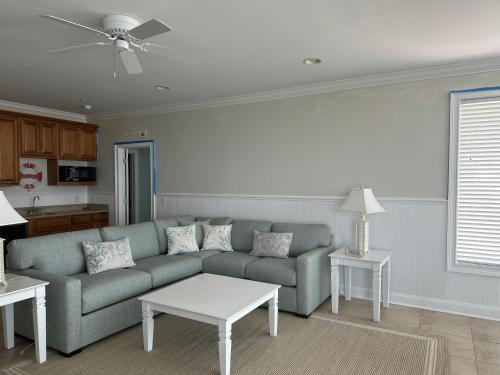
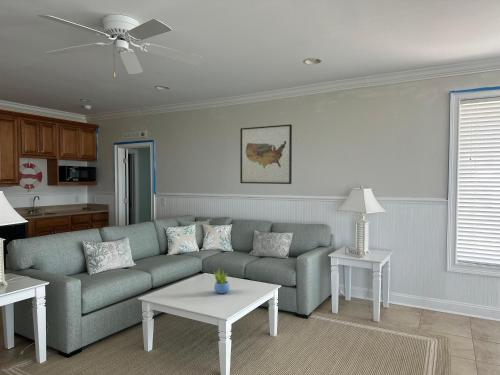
+ succulent plant [212,266,231,295]
+ wall art [239,124,293,185]
